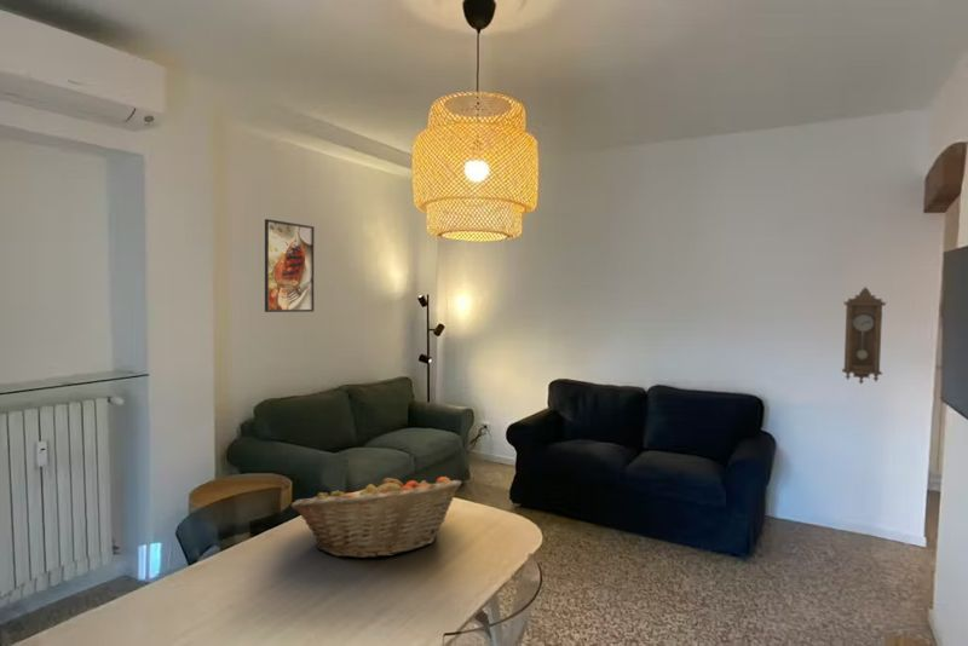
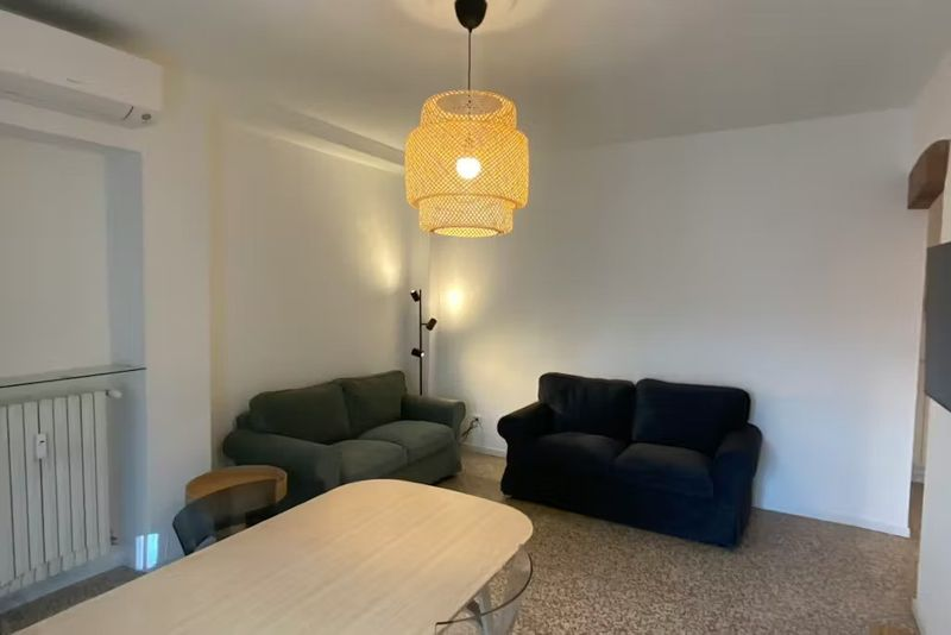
- fruit basket [290,474,462,559]
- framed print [264,218,316,313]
- pendulum clock [841,285,887,386]
